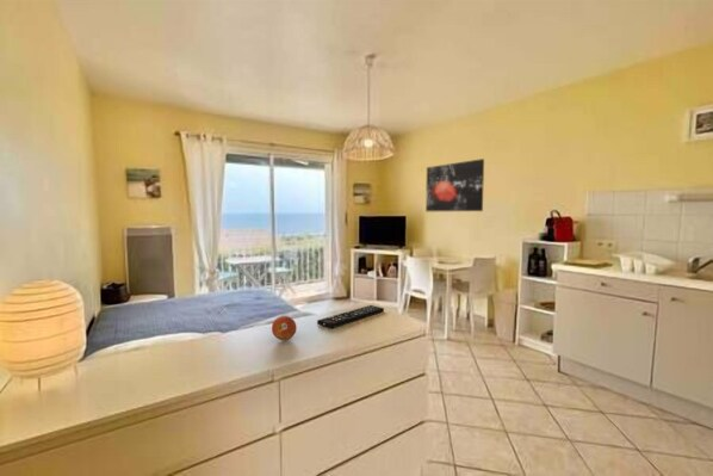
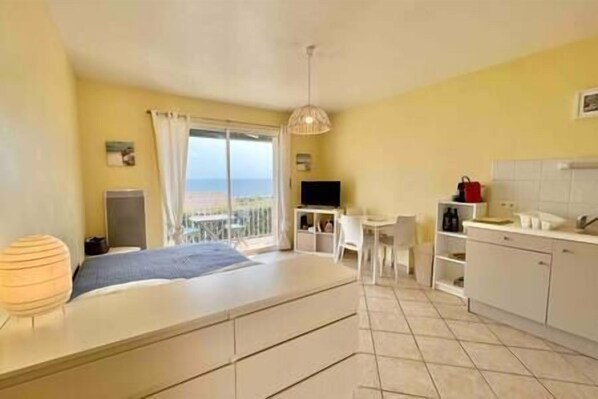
- fruit [271,315,298,342]
- remote control [316,304,385,329]
- wall art [424,157,485,212]
